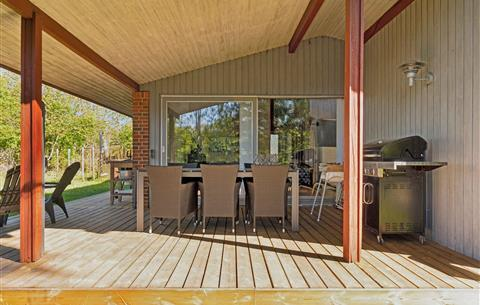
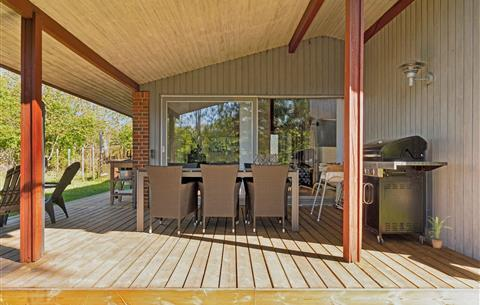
+ potted plant [426,215,453,249]
